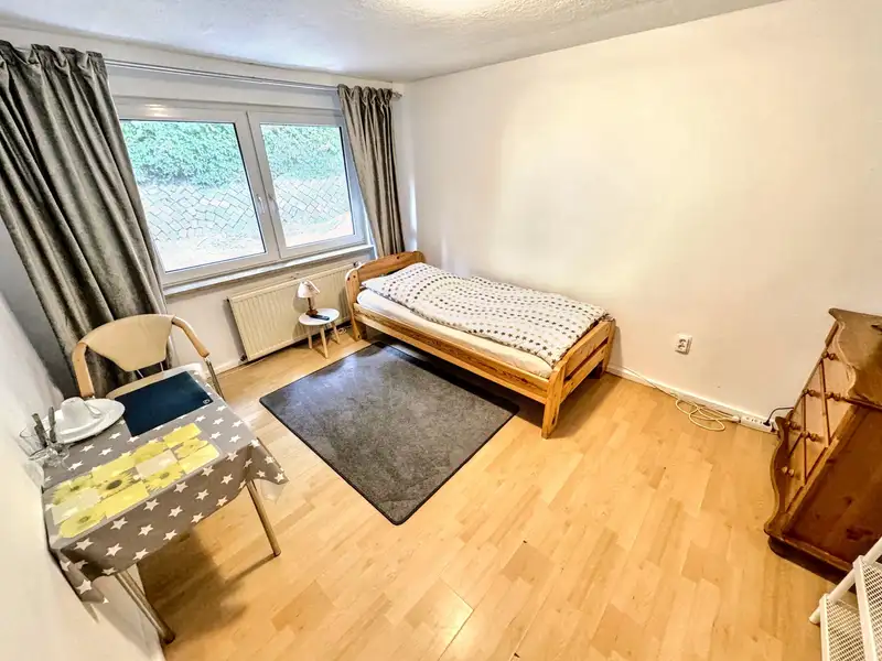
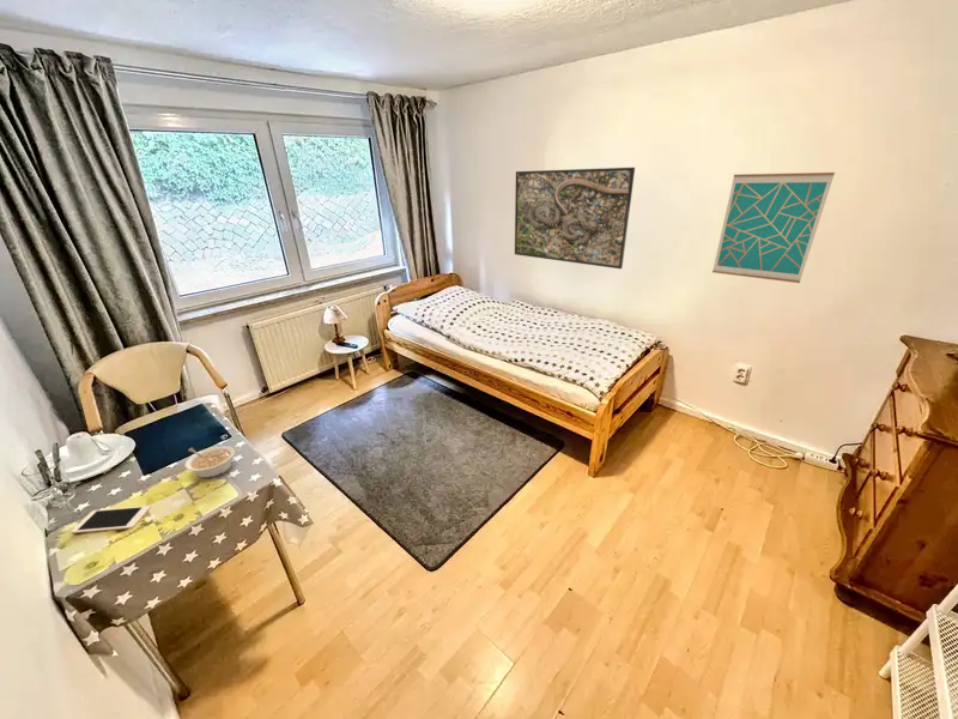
+ legume [183,445,236,479]
+ cell phone [69,504,152,534]
+ wall art [711,171,836,284]
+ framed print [514,167,636,270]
